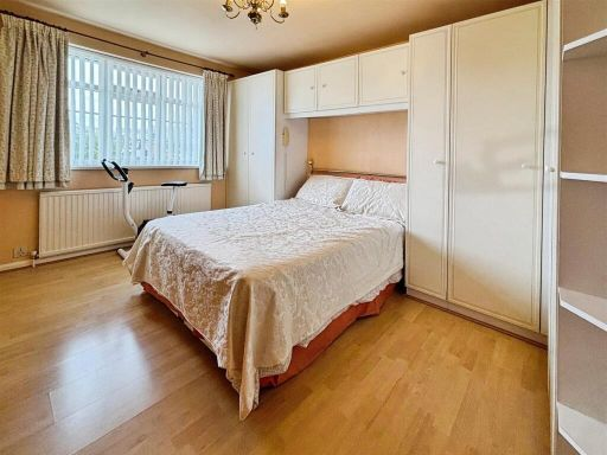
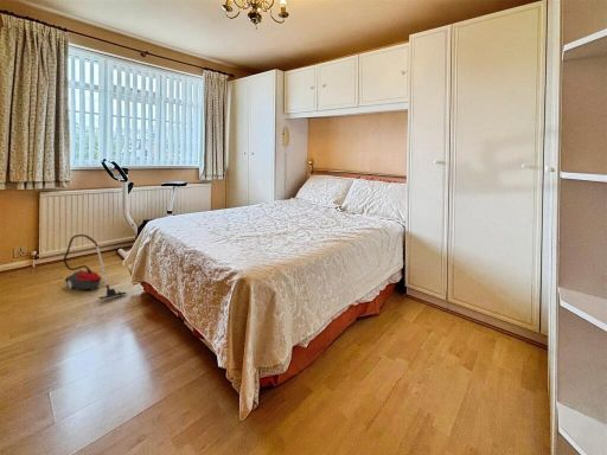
+ vacuum cleaner [63,233,128,301]
